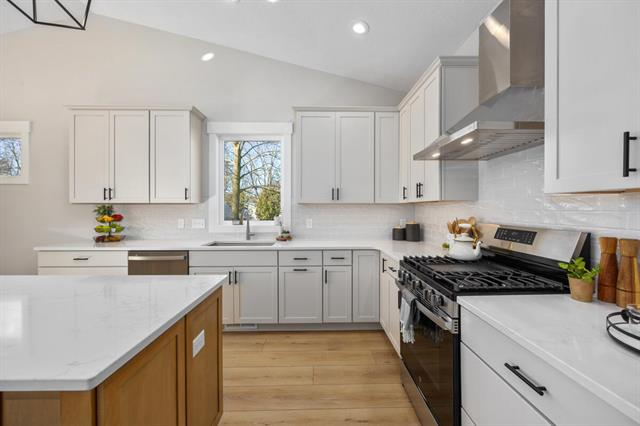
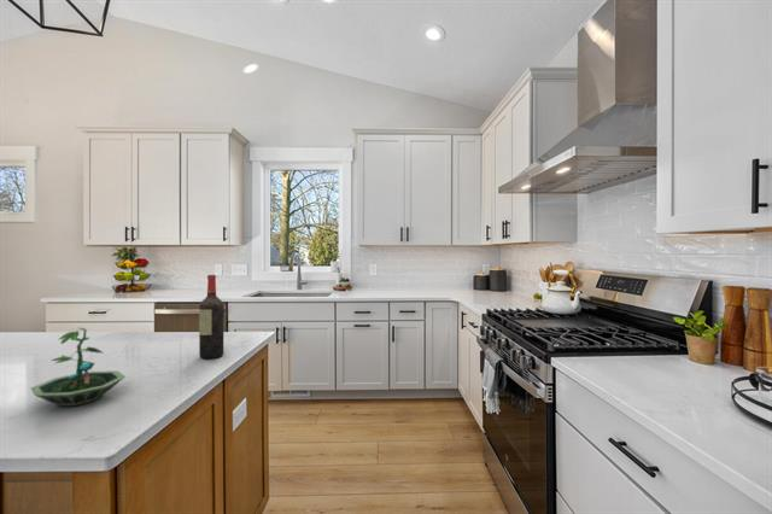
+ wine bottle [198,274,224,360]
+ terrarium [29,326,127,408]
